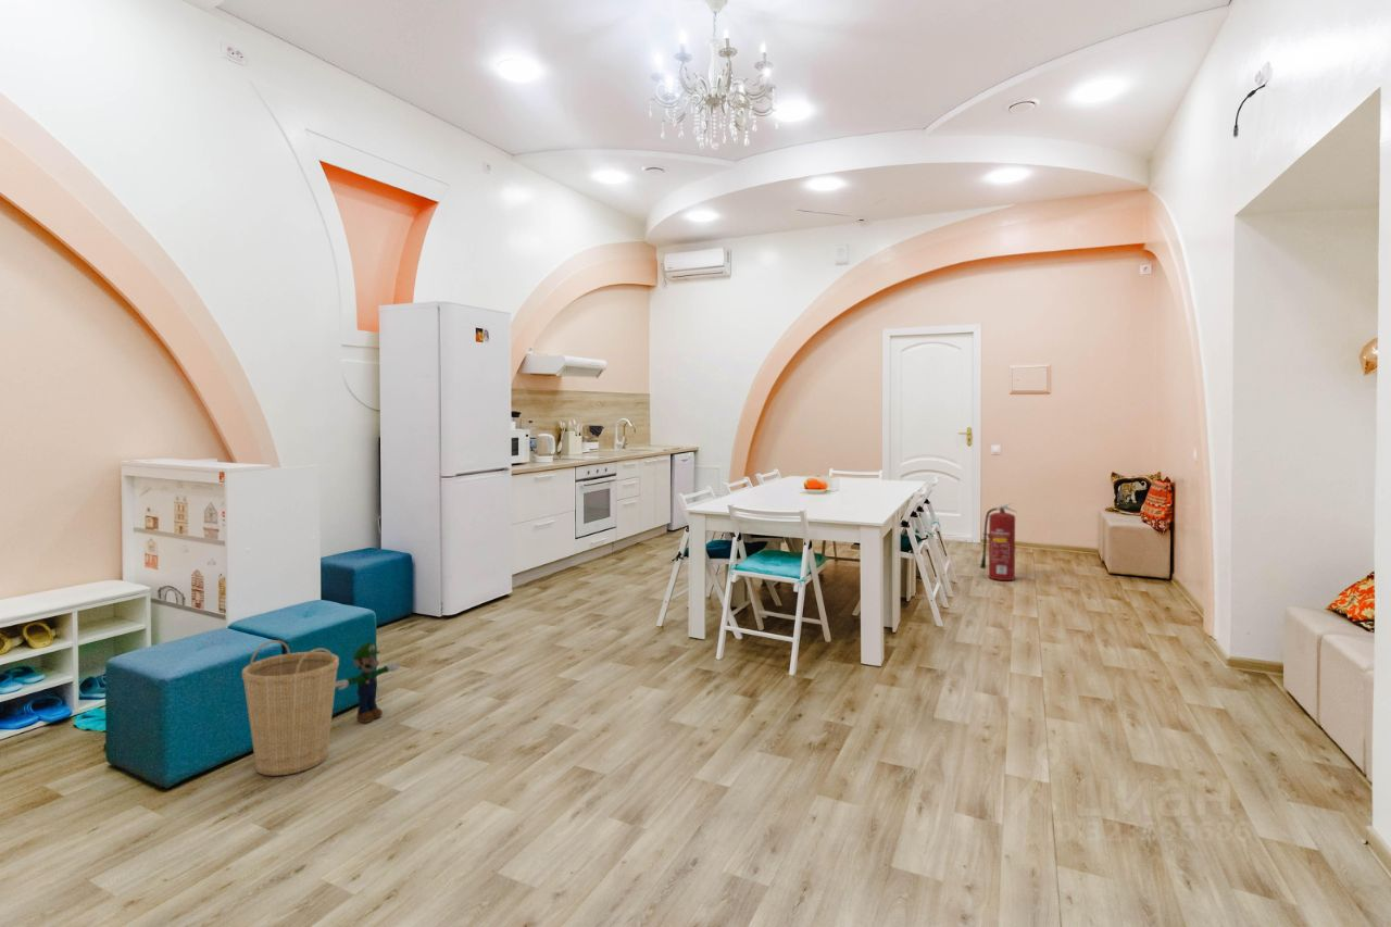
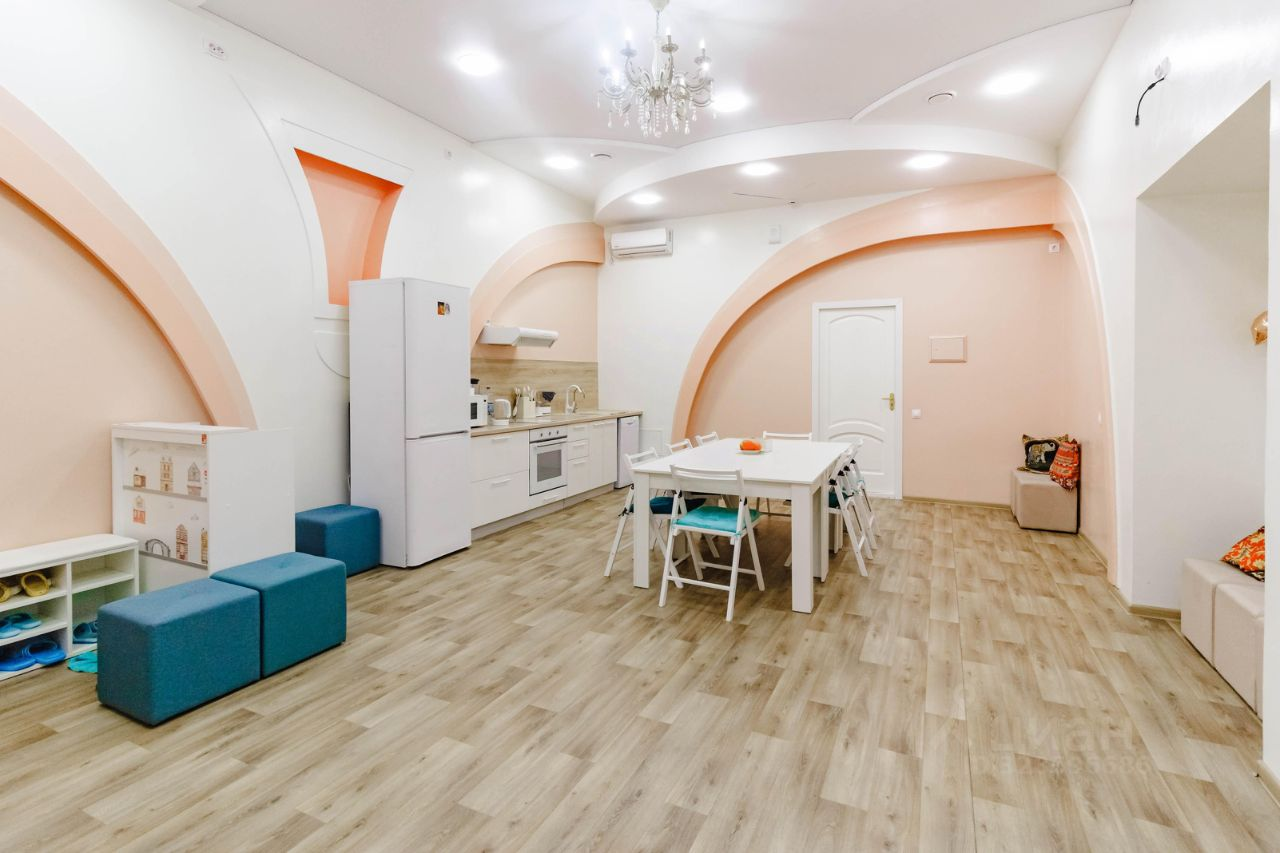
- plush toy [335,641,402,724]
- basket [241,639,340,777]
- fire extinguisher [979,502,1018,581]
